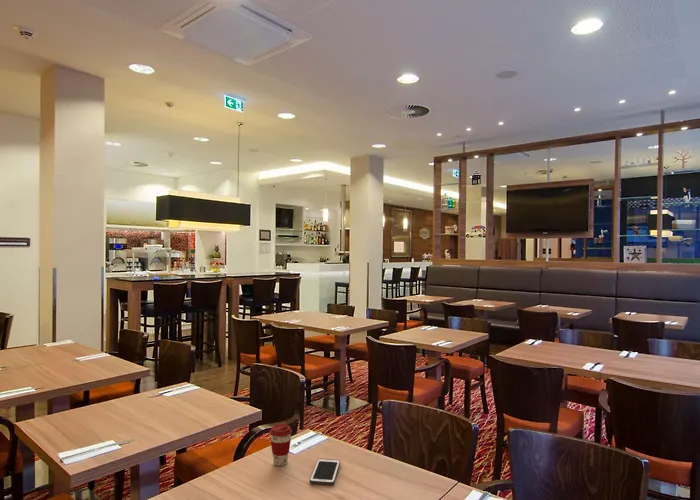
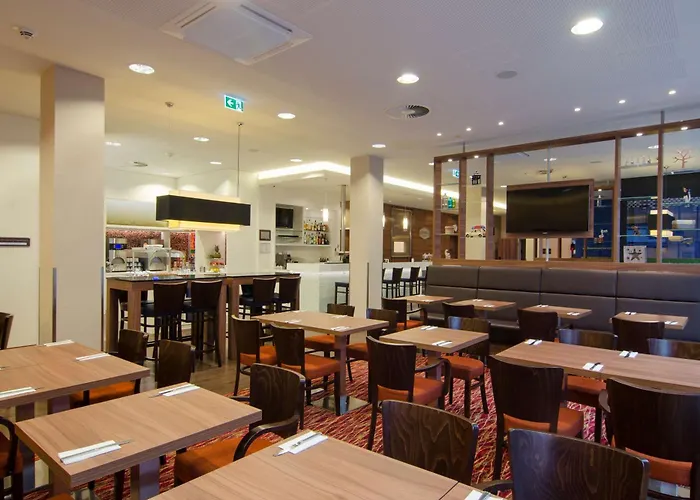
- cell phone [309,458,341,486]
- coffee cup [269,423,293,467]
